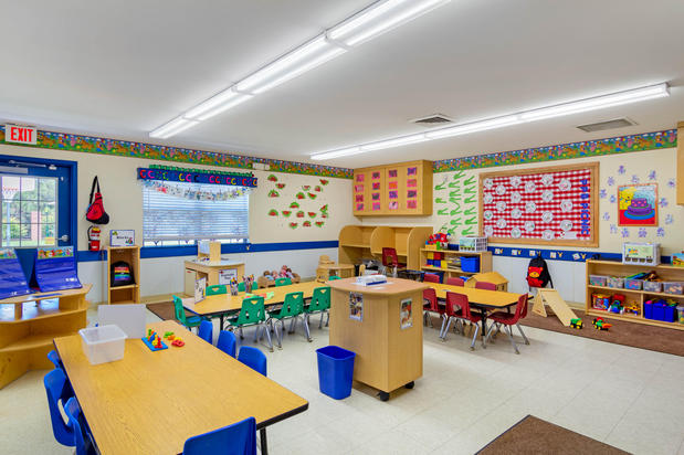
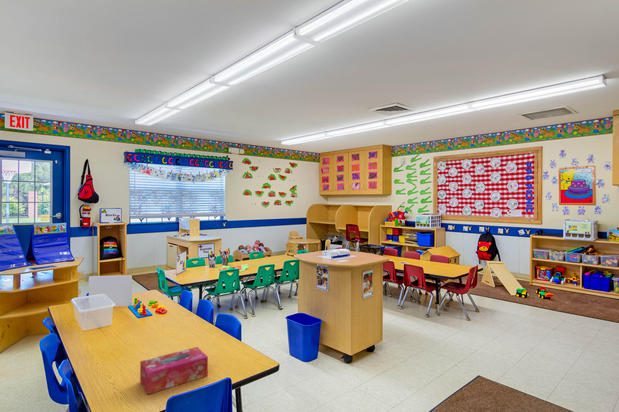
+ tissue box [139,346,209,396]
